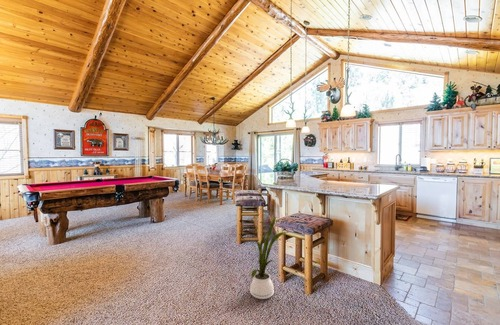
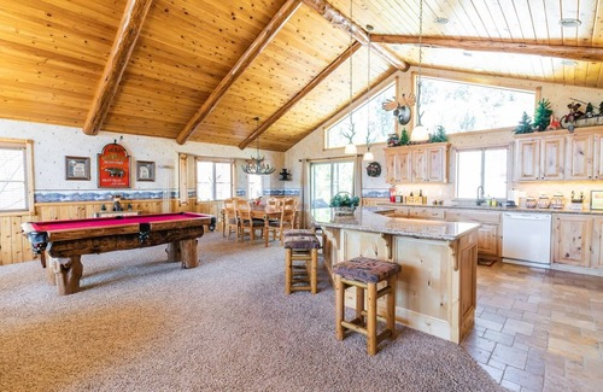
- house plant [248,216,288,300]
